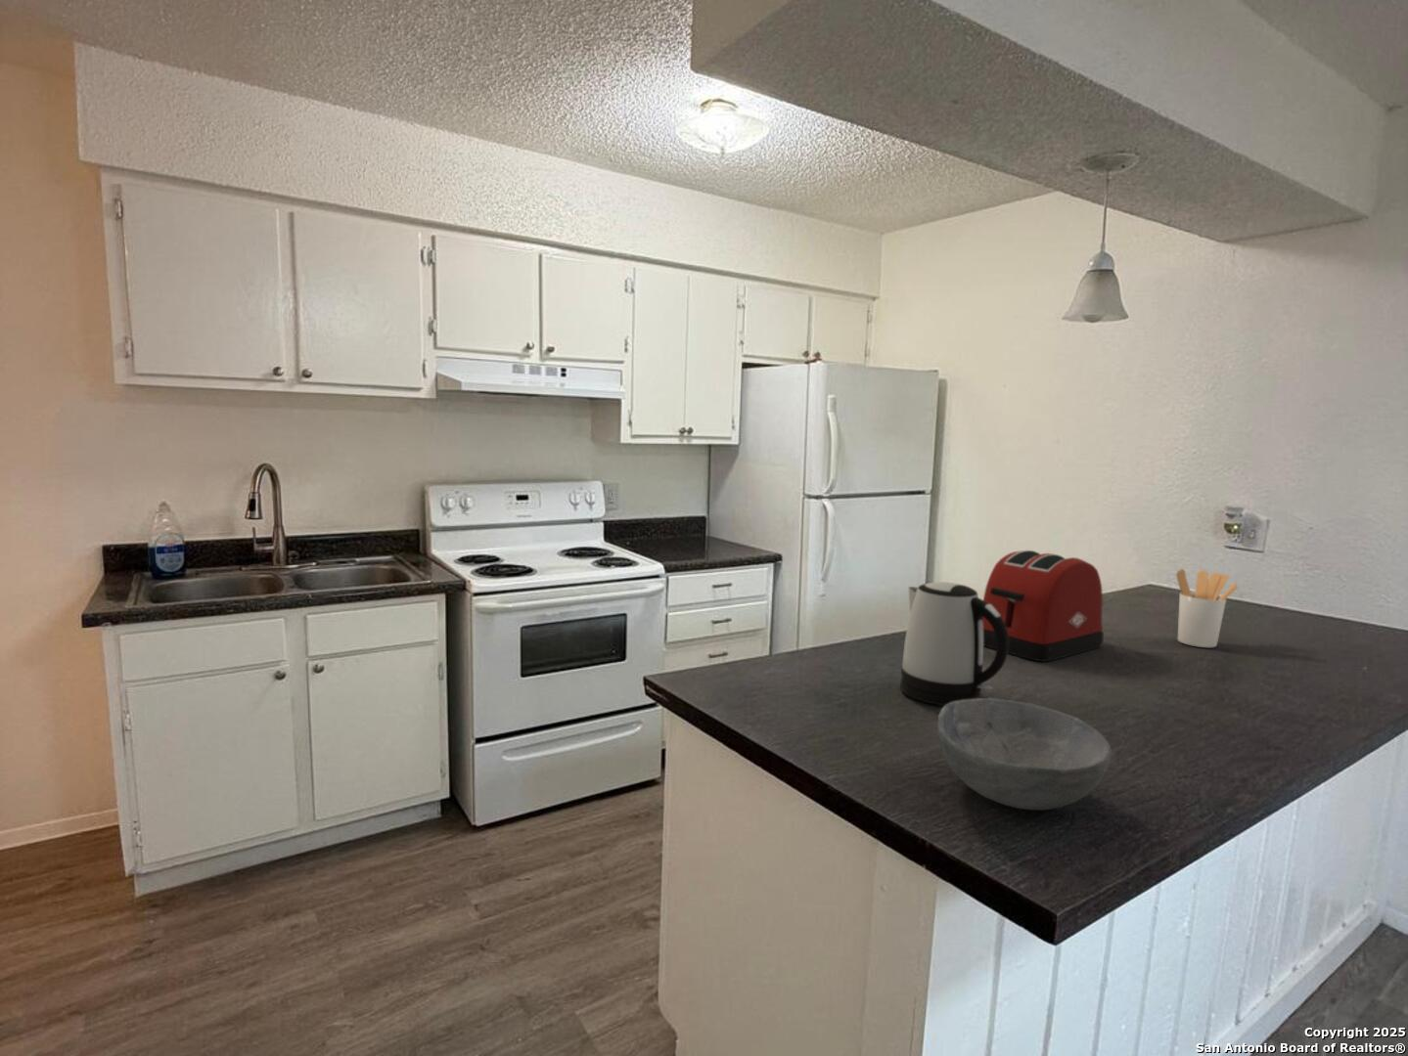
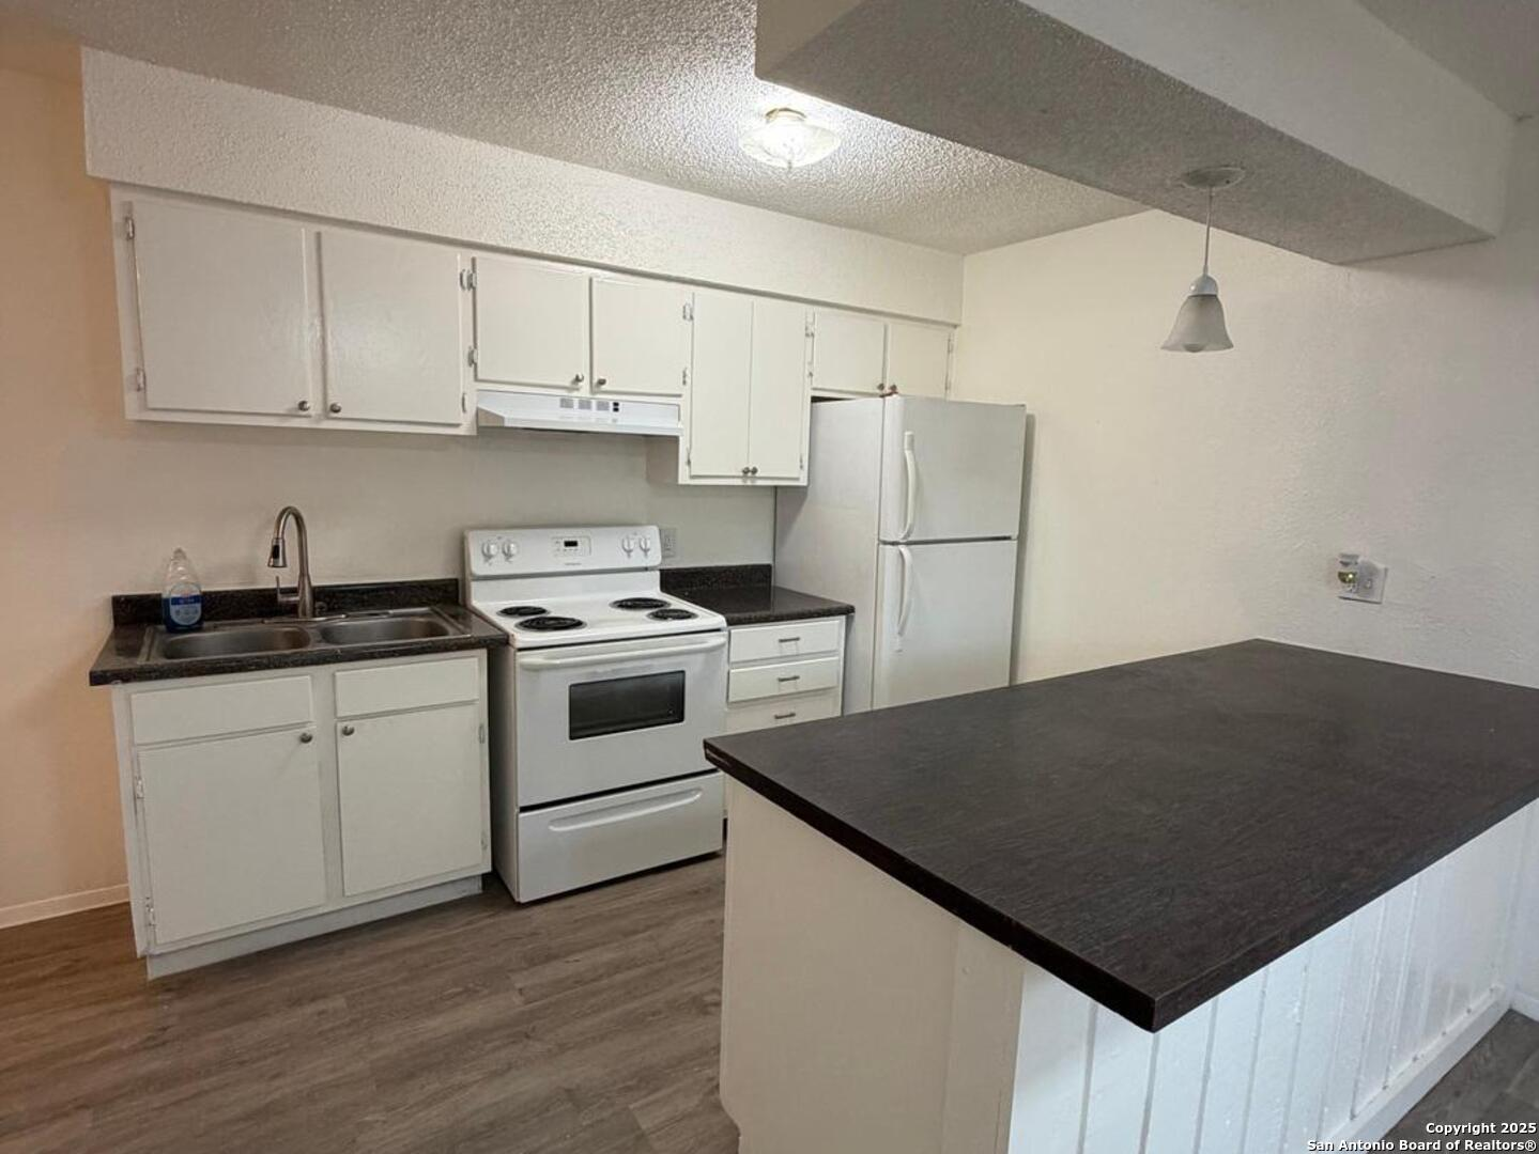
- toaster [982,549,1105,662]
- kettle [899,581,1009,705]
- bowl [936,697,1113,811]
- utensil holder [1175,568,1238,648]
